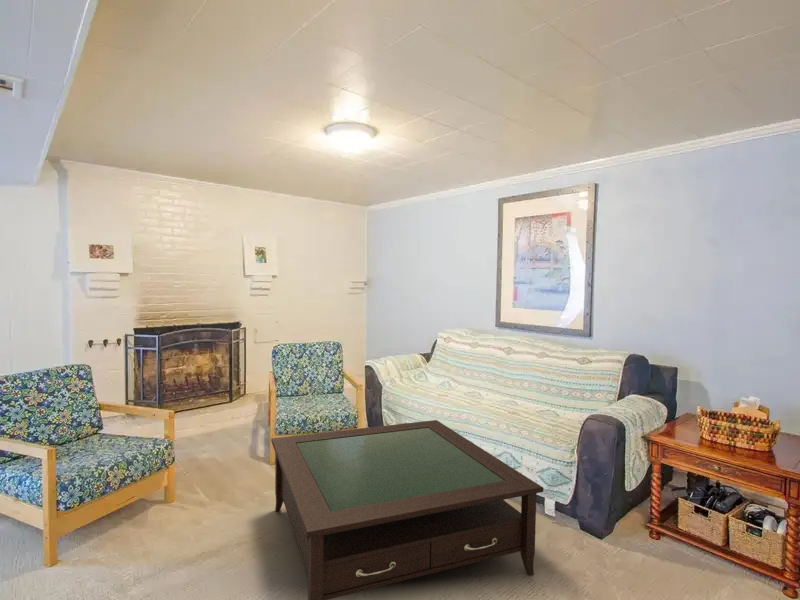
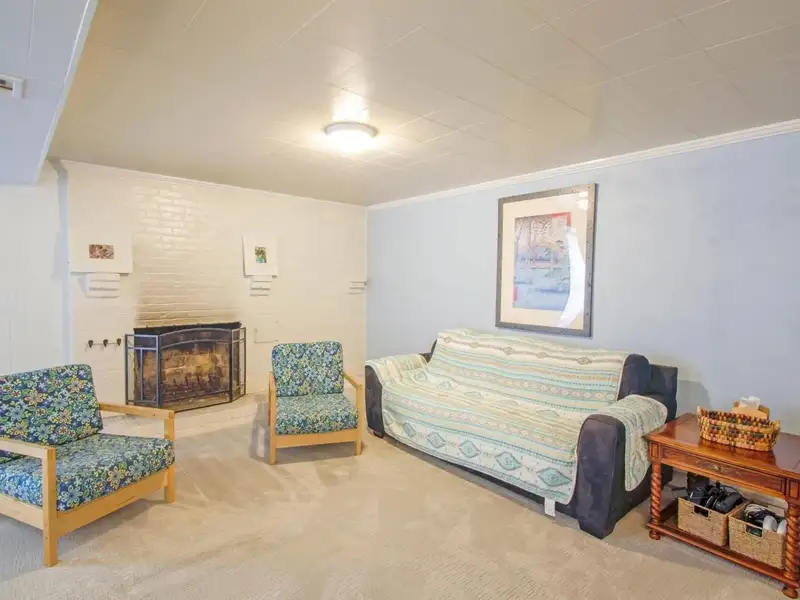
- coffee table [270,419,544,600]
